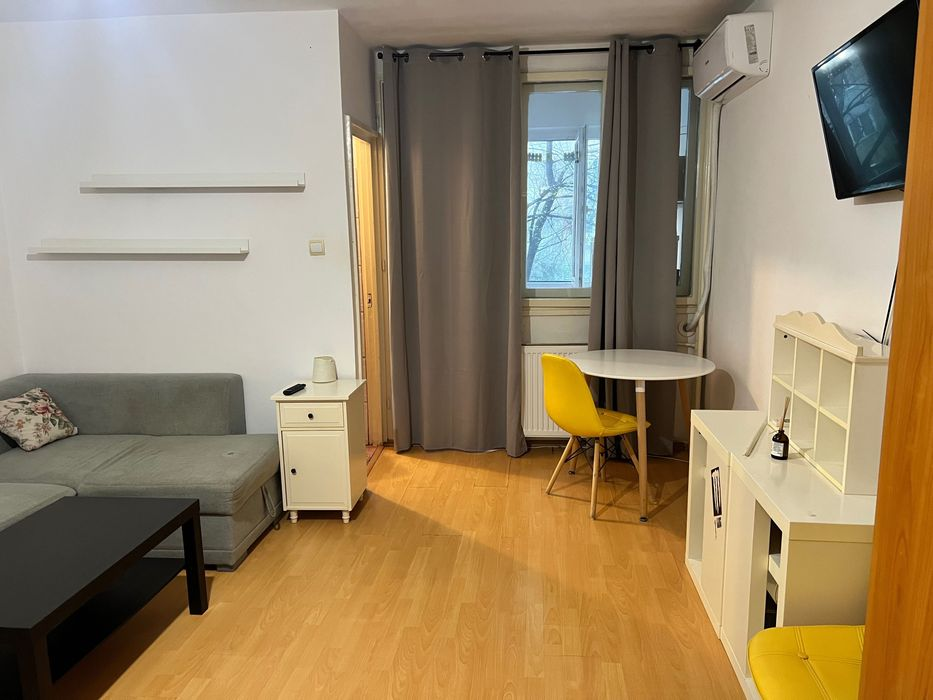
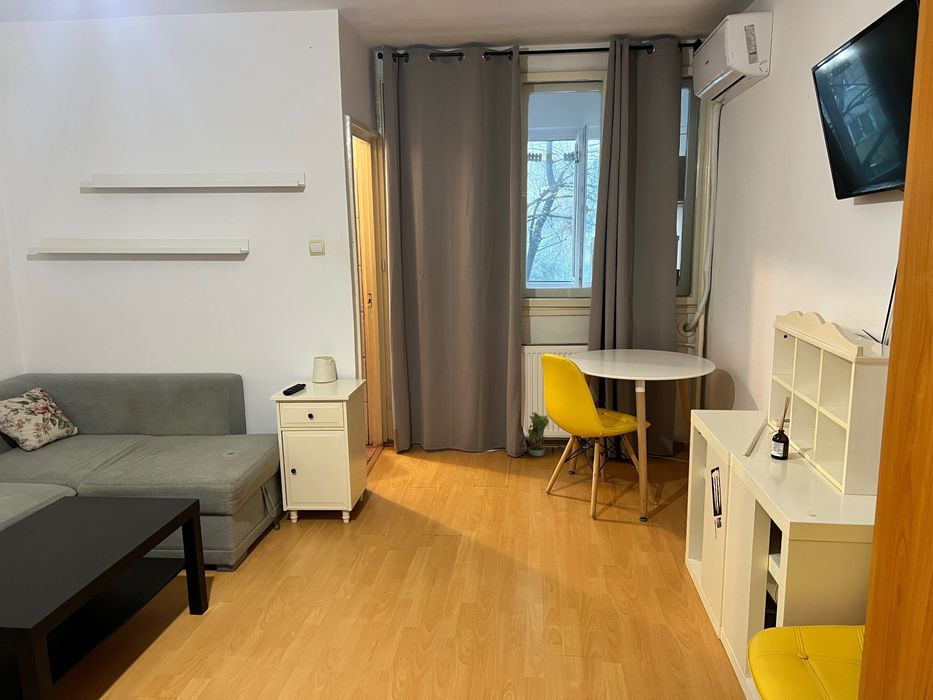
+ potted plant [525,411,550,457]
